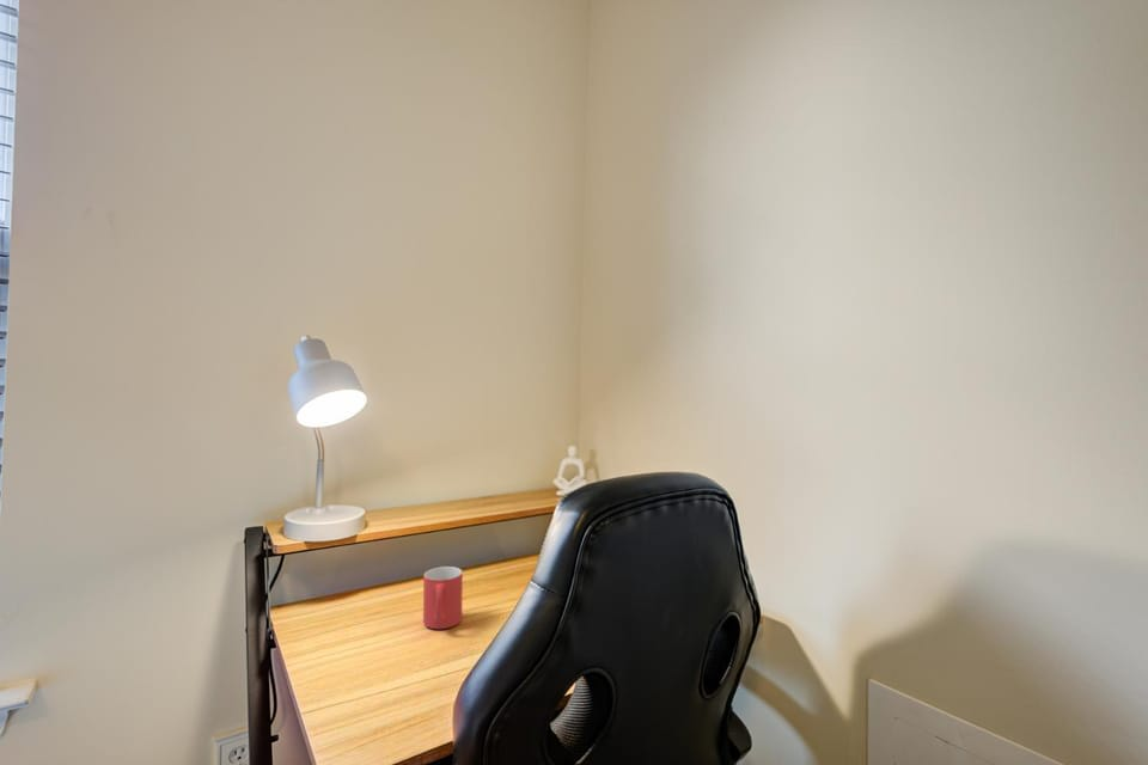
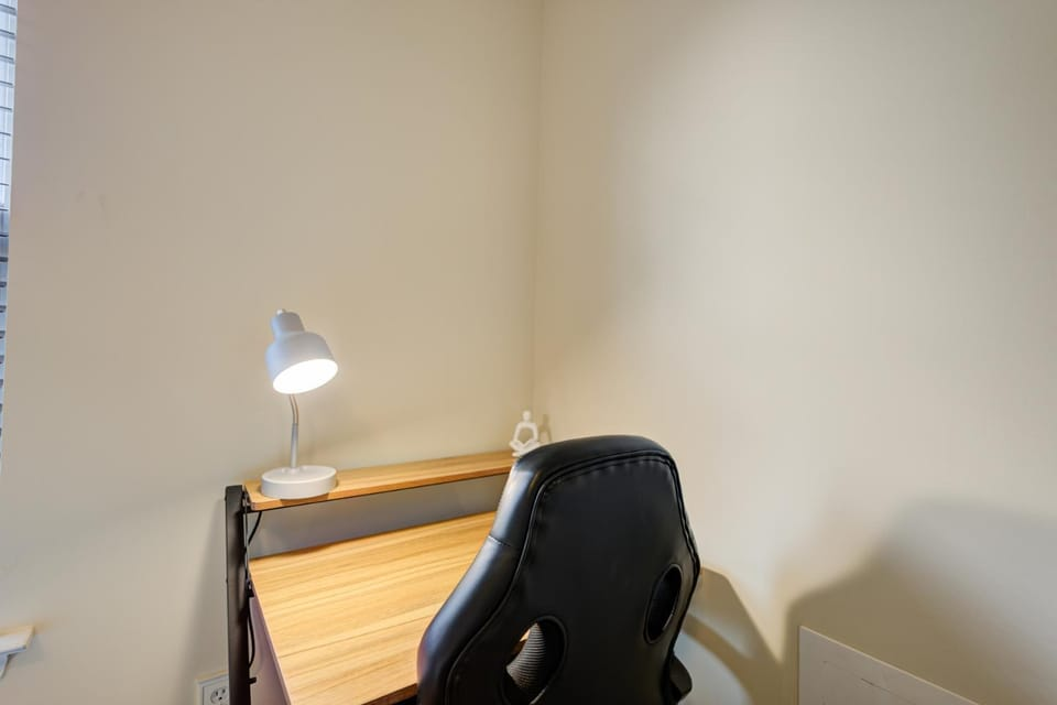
- mug [422,565,464,630]
